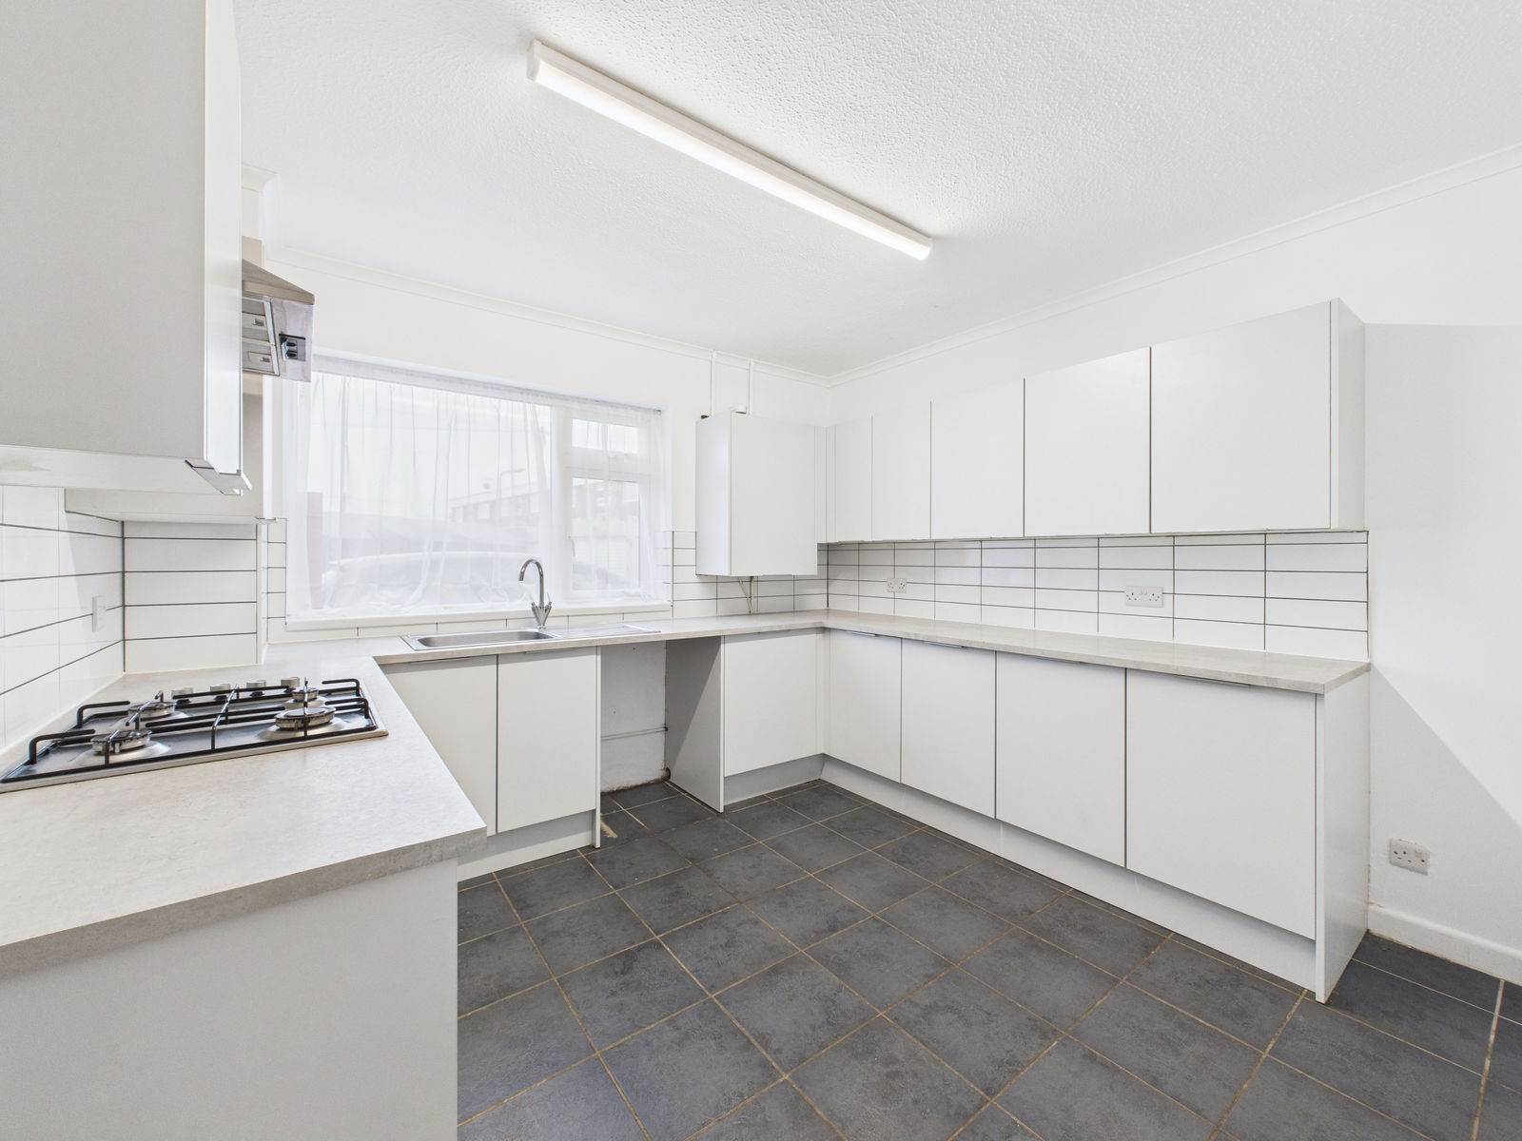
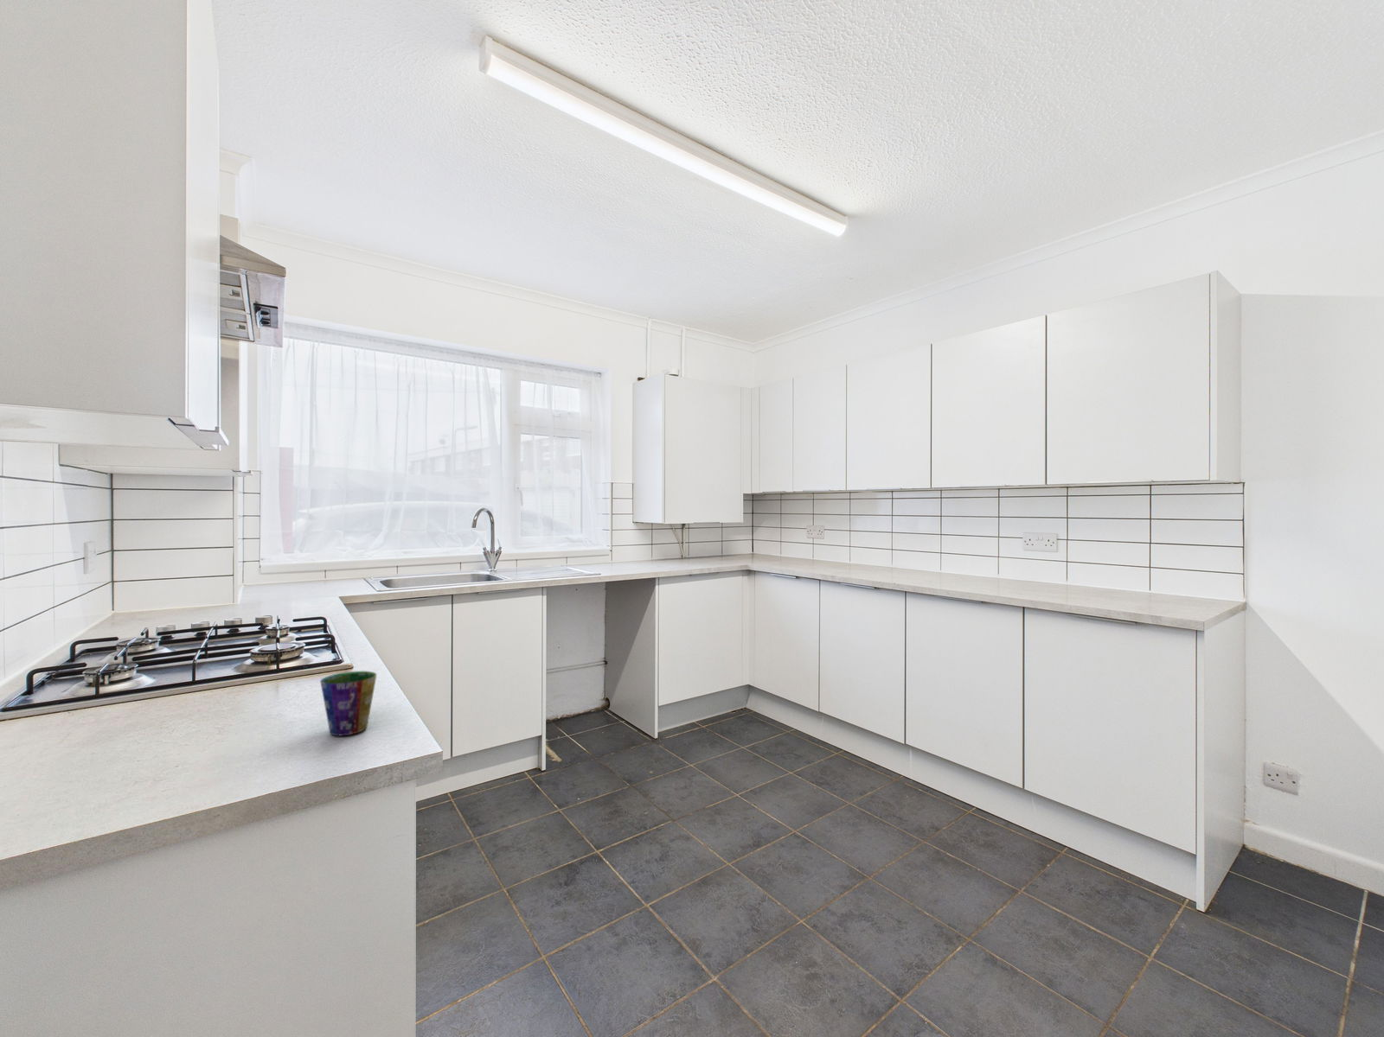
+ cup [319,671,377,736]
